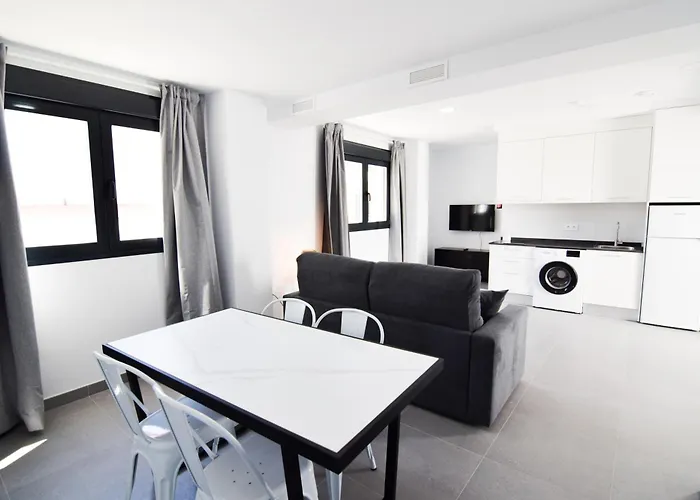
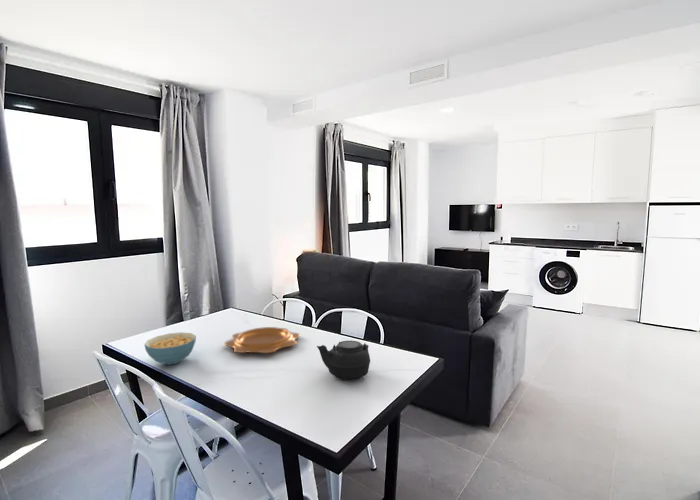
+ decorative bowl [223,326,302,354]
+ teapot [316,340,371,382]
+ cereal bowl [143,331,197,366]
